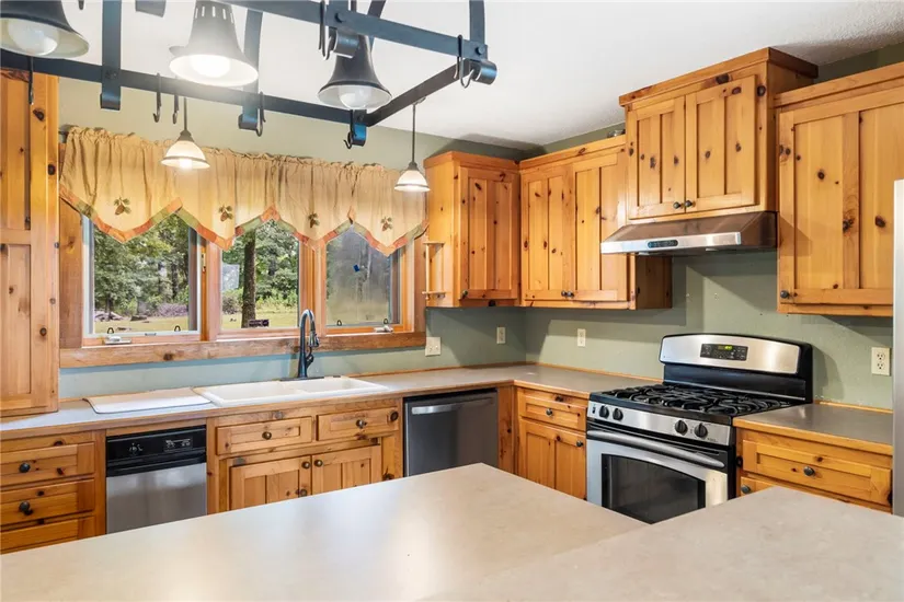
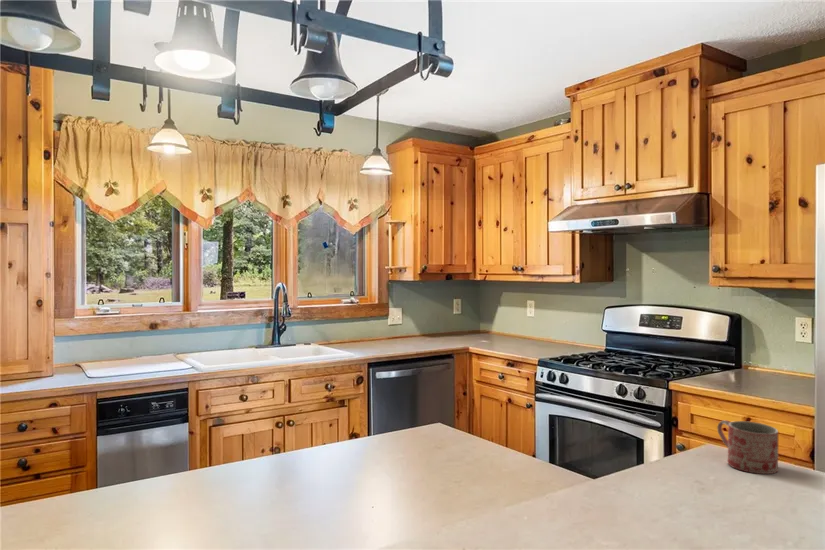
+ mug [716,419,780,475]
